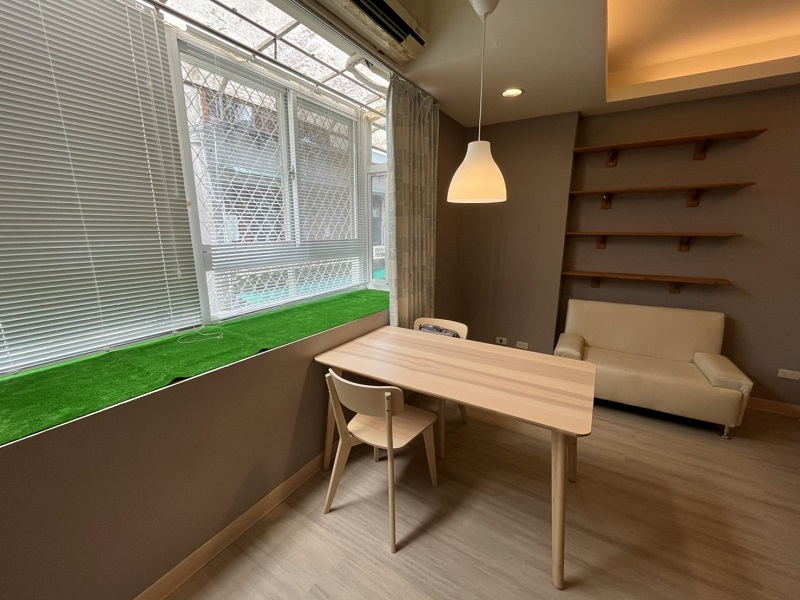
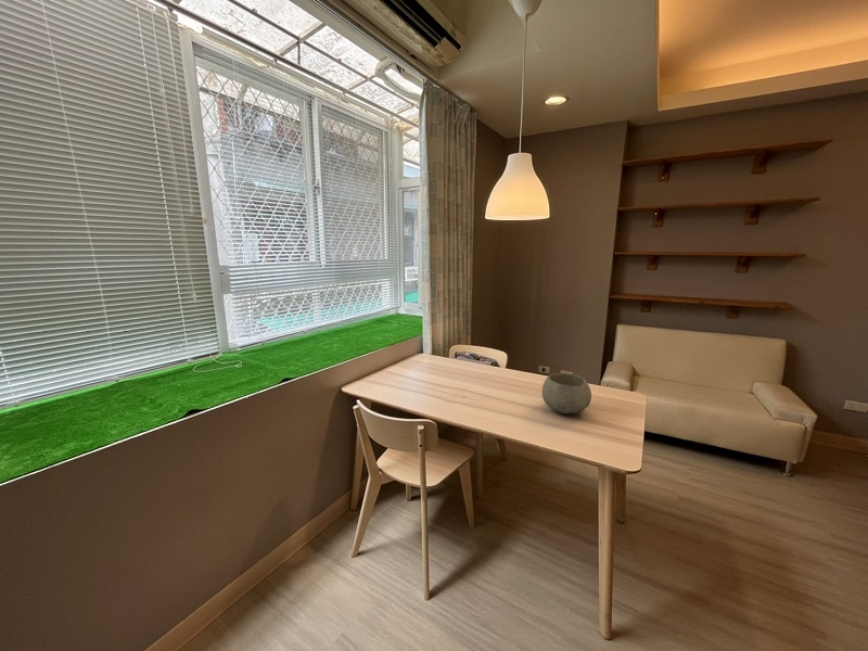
+ bowl [541,372,592,414]
